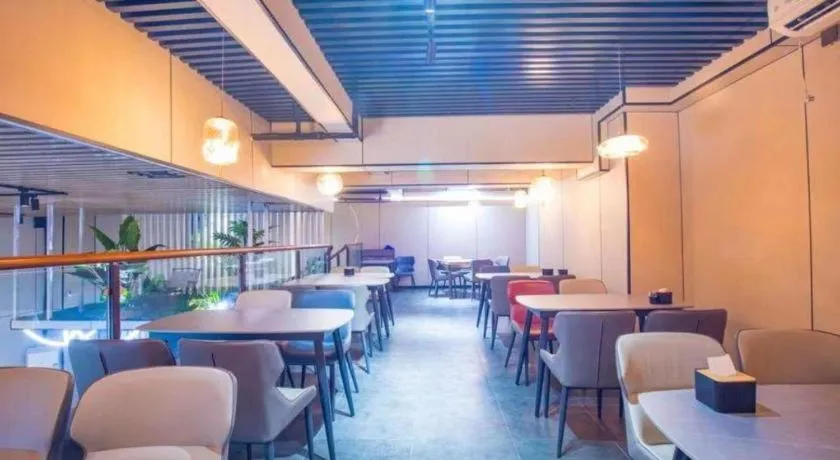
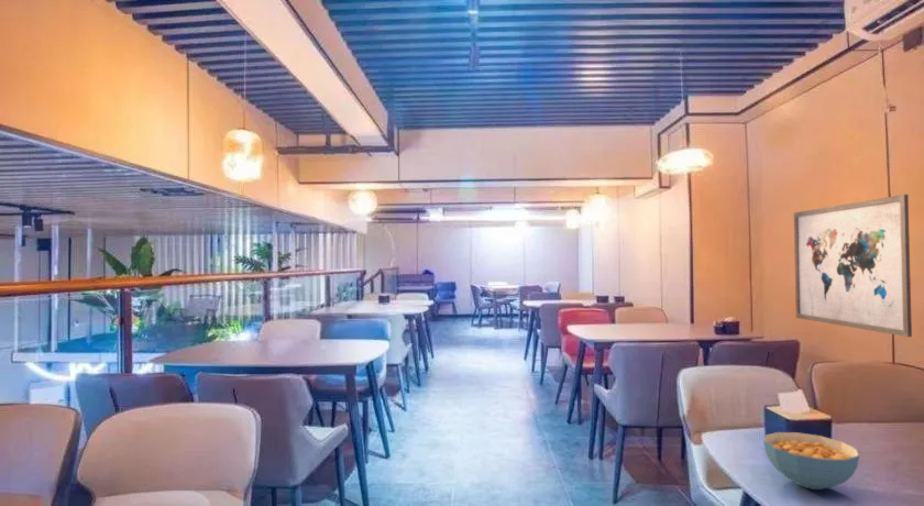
+ wall art [793,194,913,338]
+ cereal bowl [762,431,860,491]
